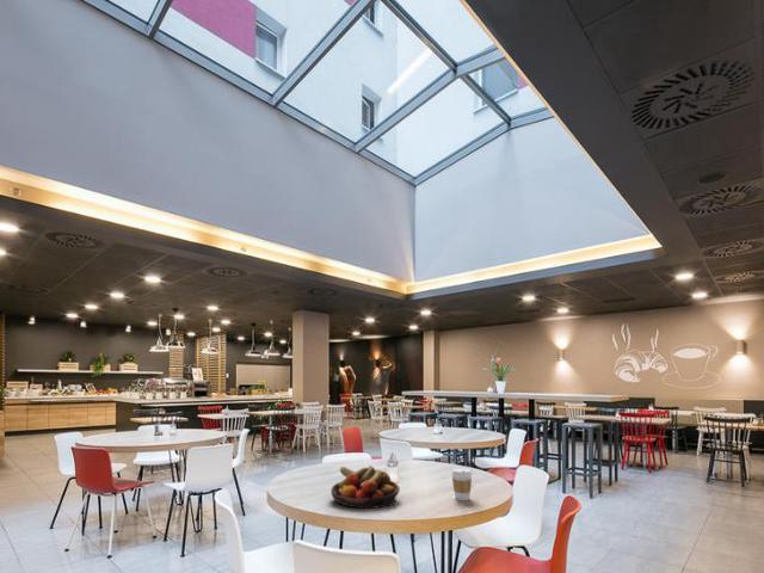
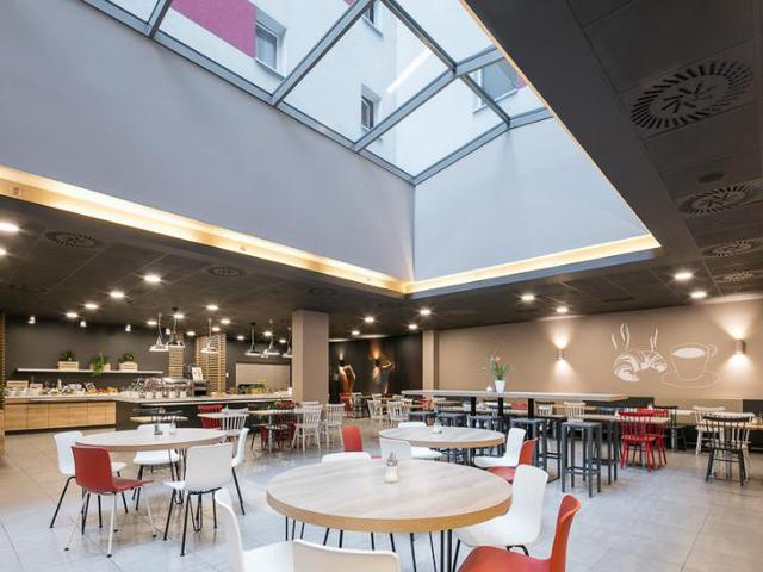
- coffee cup [450,467,473,501]
- fruit bowl [329,464,401,510]
